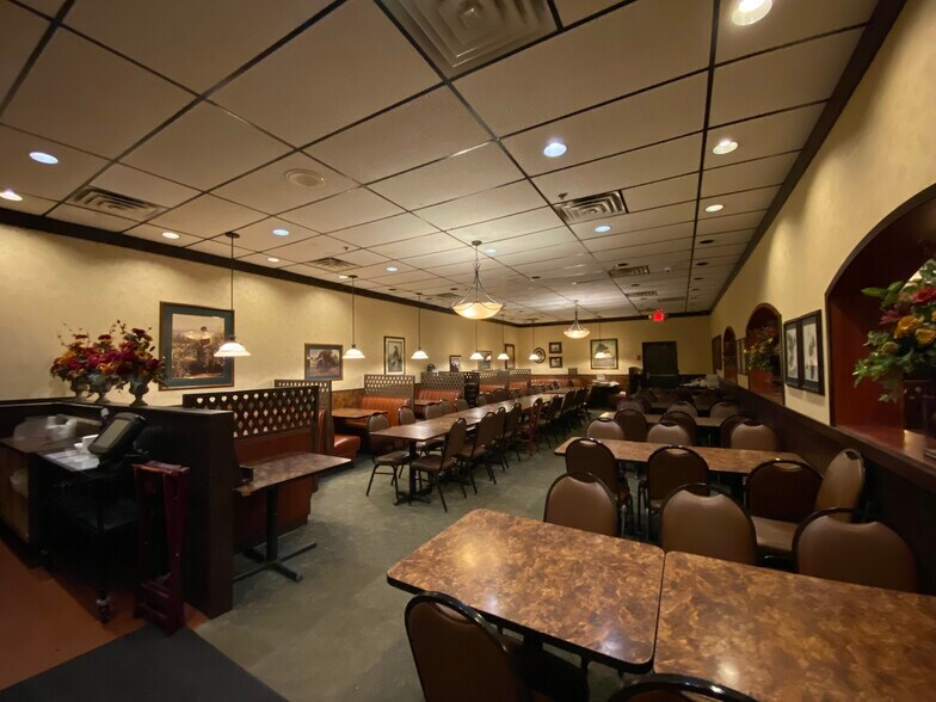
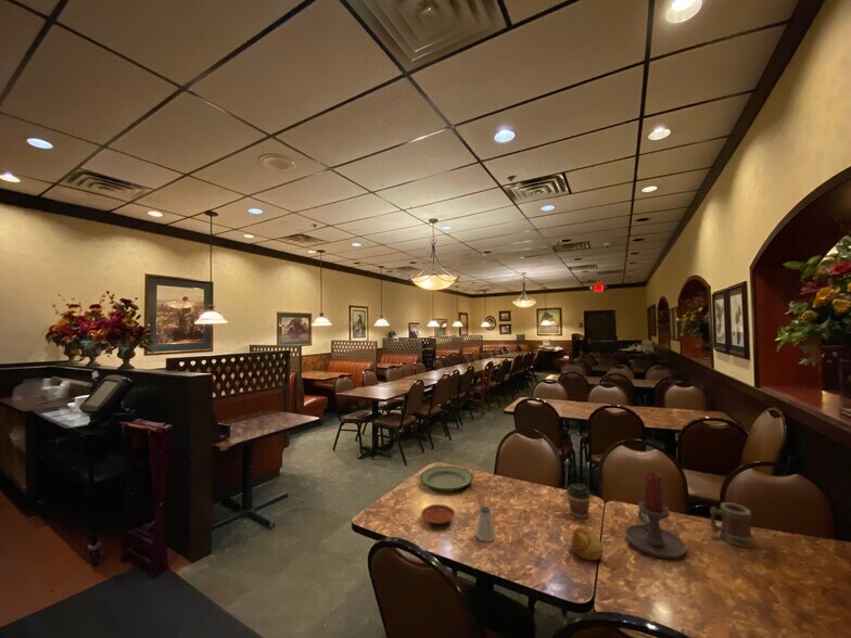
+ mug [709,501,754,548]
+ bread roll [570,526,604,562]
+ candle holder [624,471,687,560]
+ plate [420,503,456,525]
+ saltshaker [474,506,497,543]
+ coffee cup [566,483,592,520]
+ plate [419,465,474,493]
